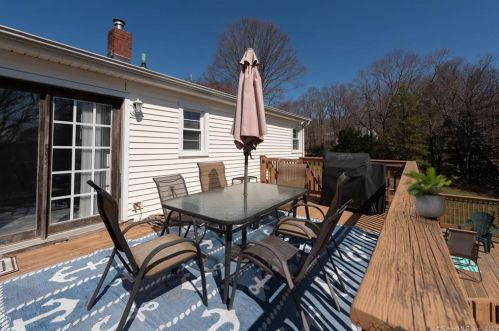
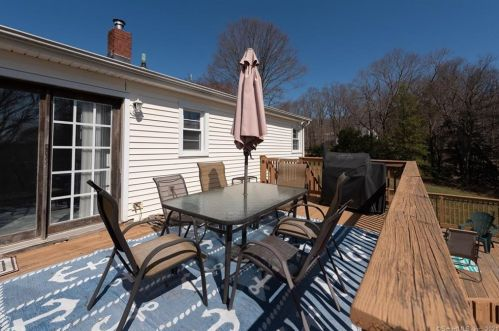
- potted plant [401,167,452,219]
